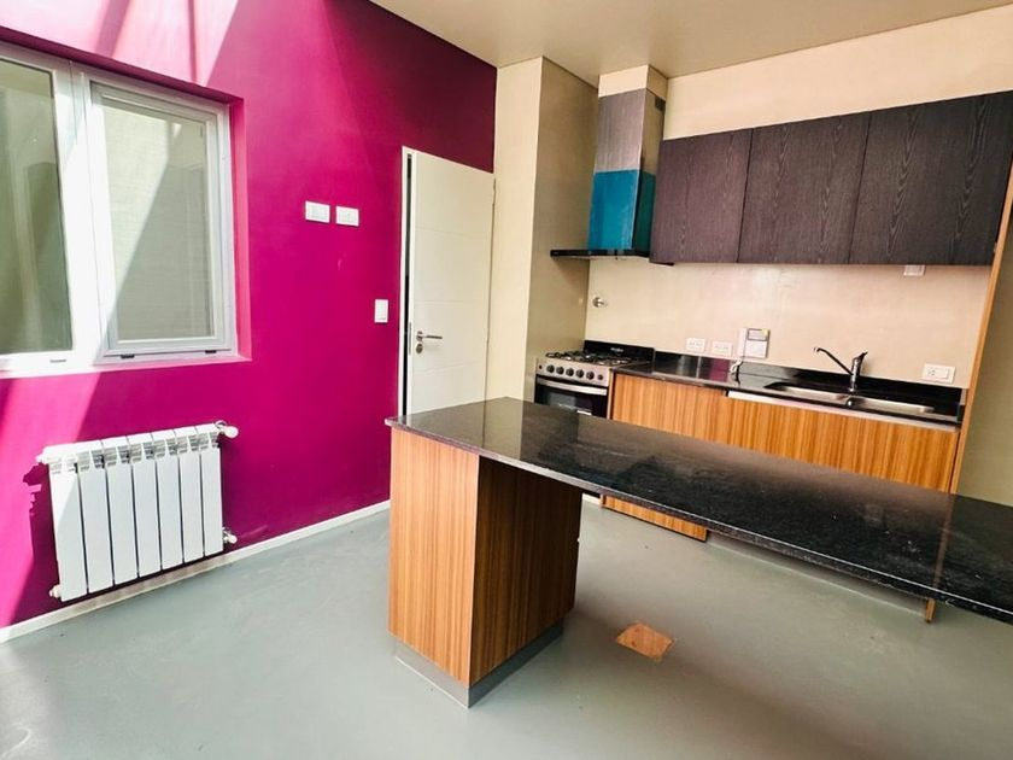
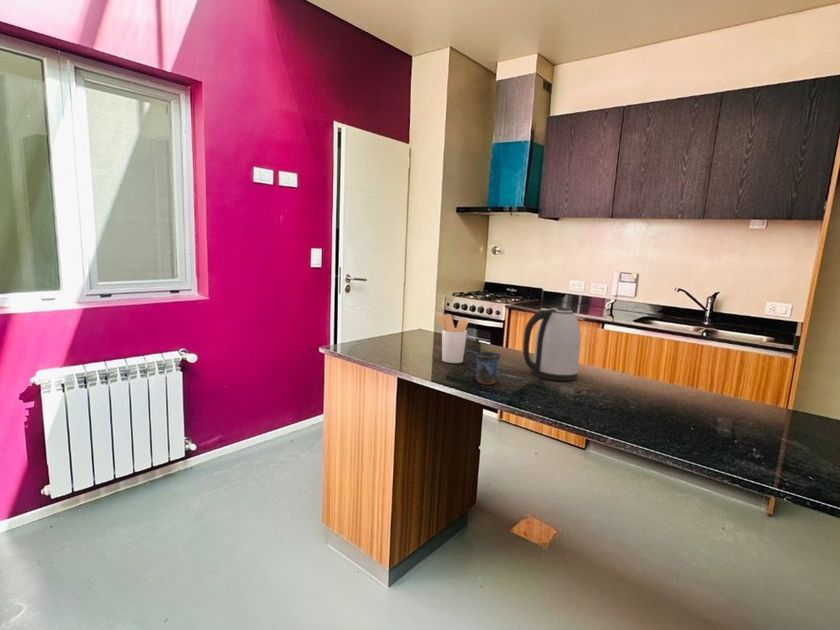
+ mug [463,349,502,385]
+ kettle [522,306,582,382]
+ utensil holder [434,313,469,364]
